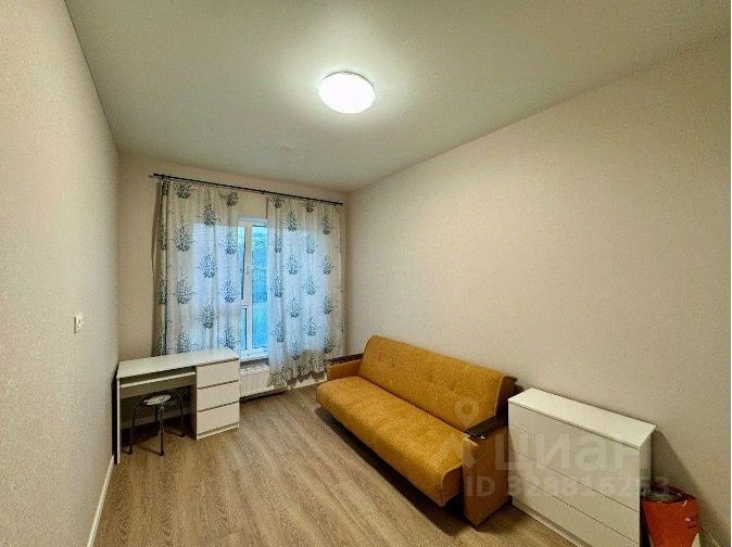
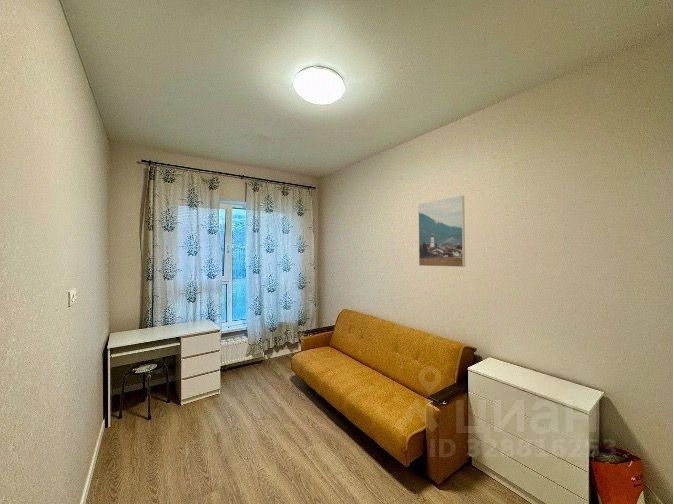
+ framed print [417,194,466,268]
